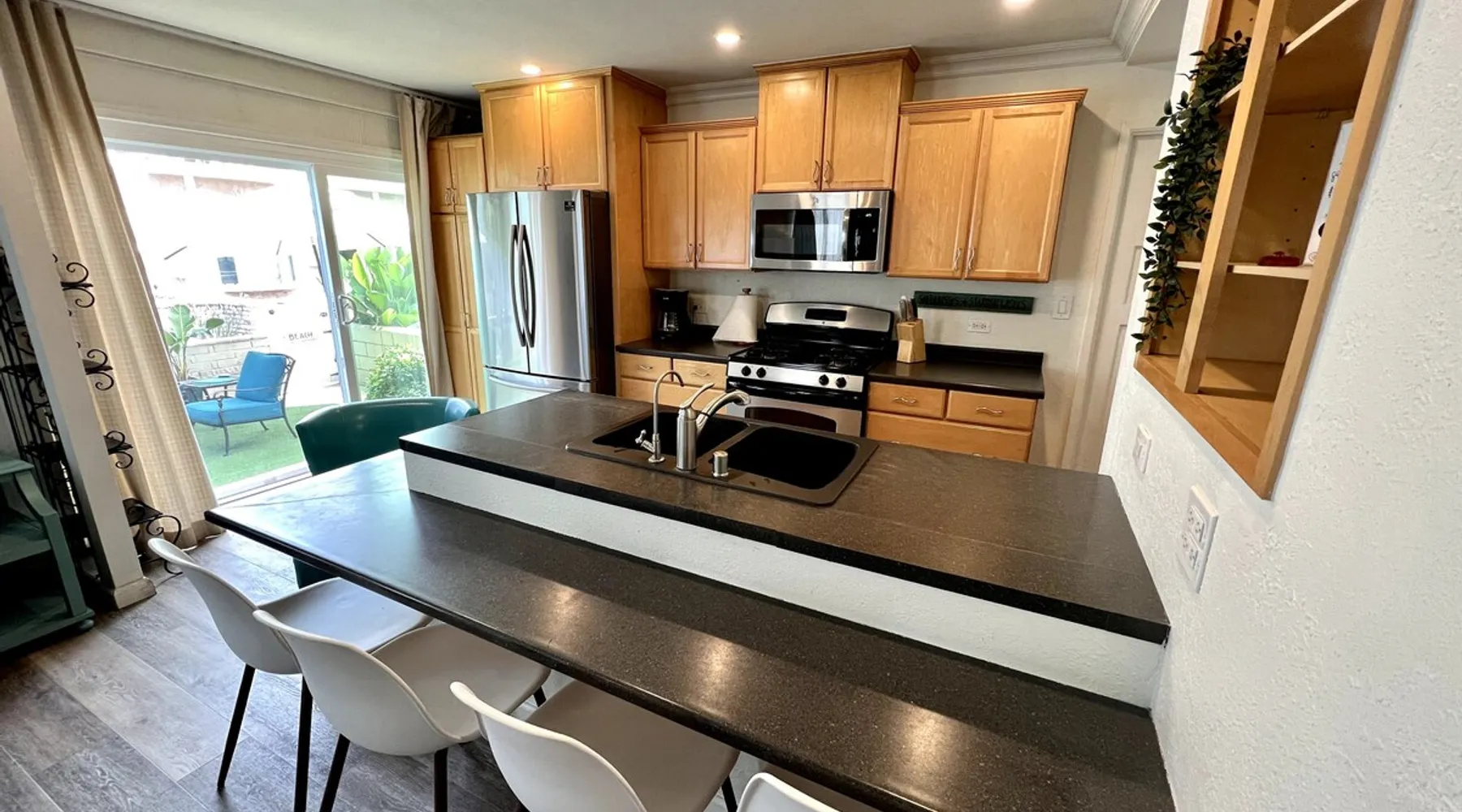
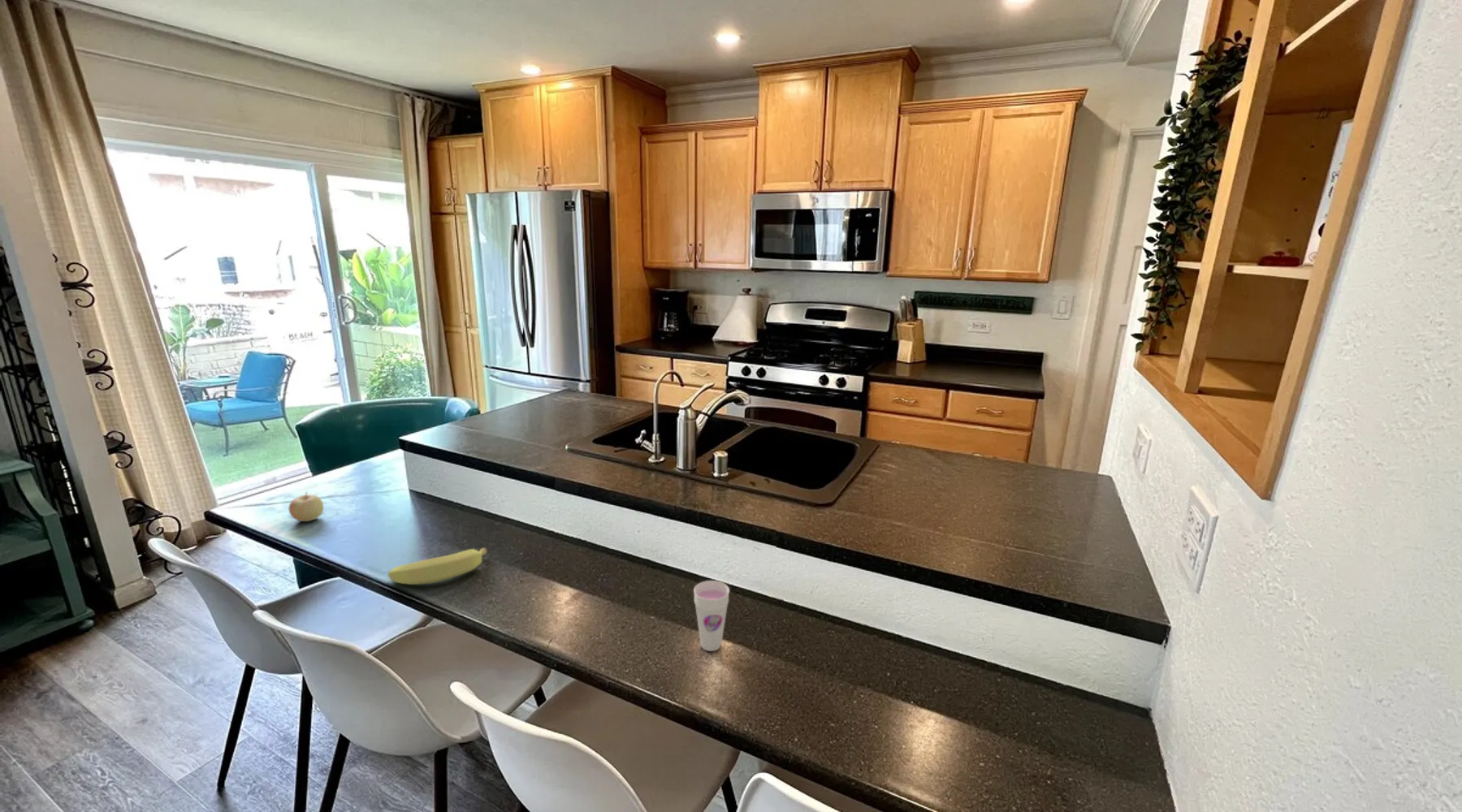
+ cup [693,580,730,652]
+ fruit [288,491,324,522]
+ banana [387,547,487,585]
